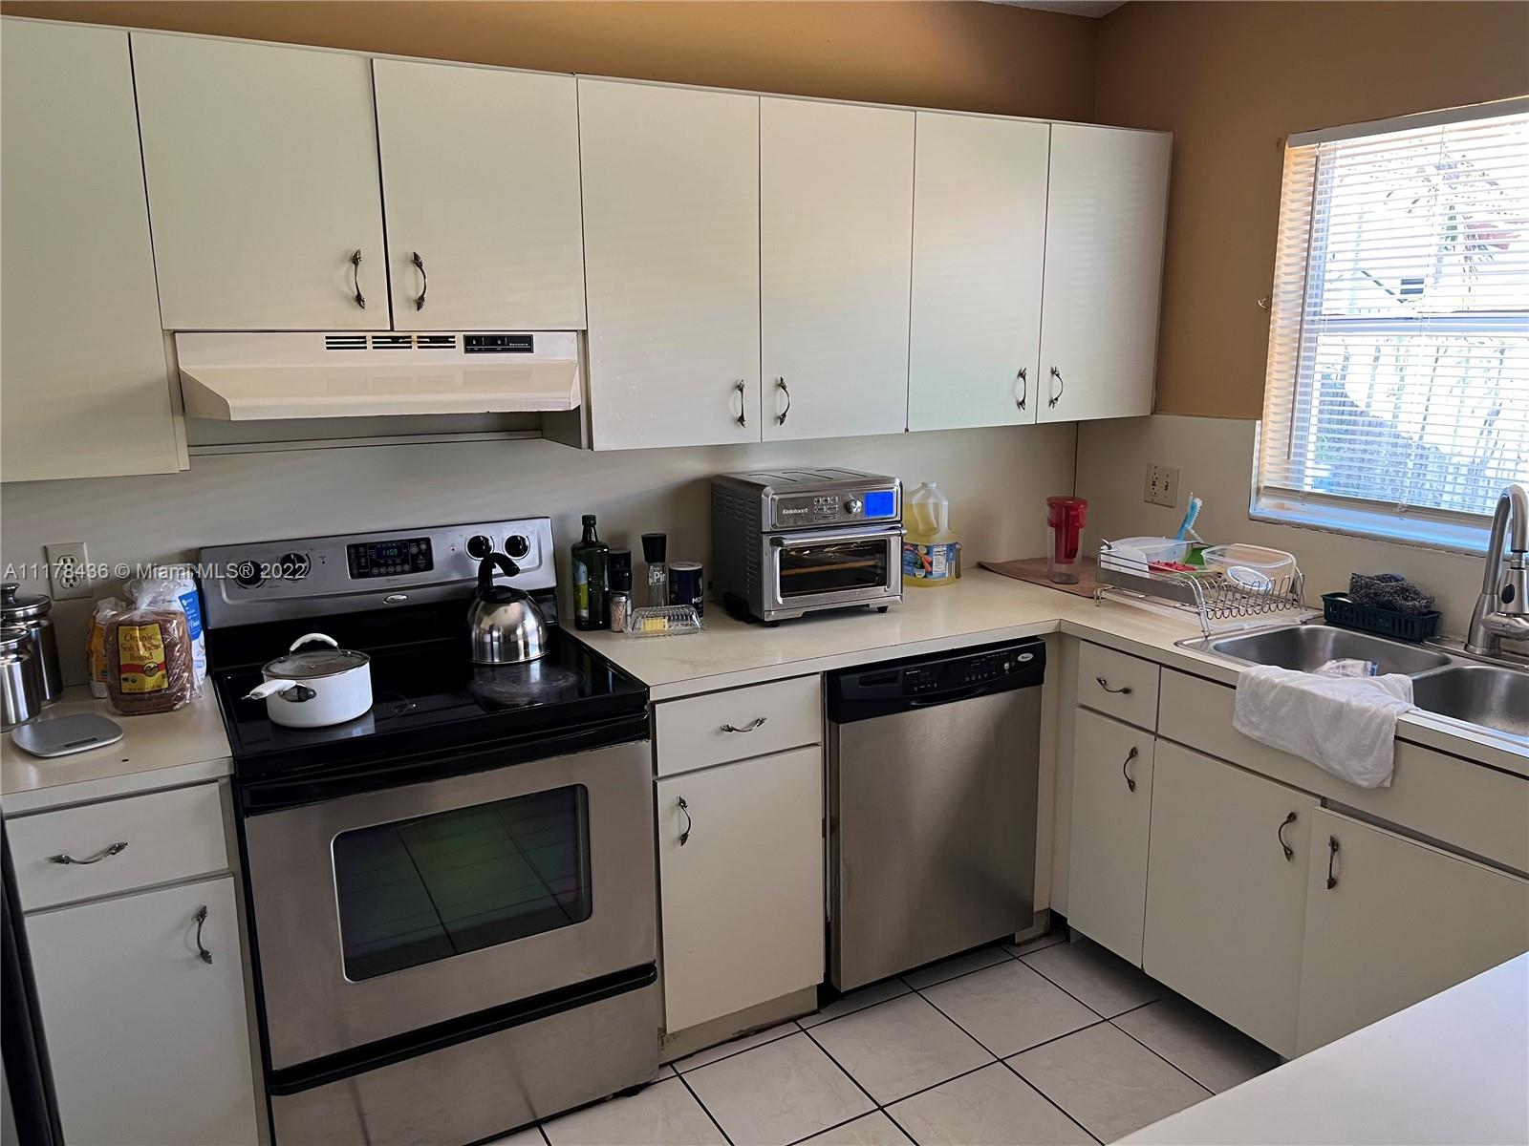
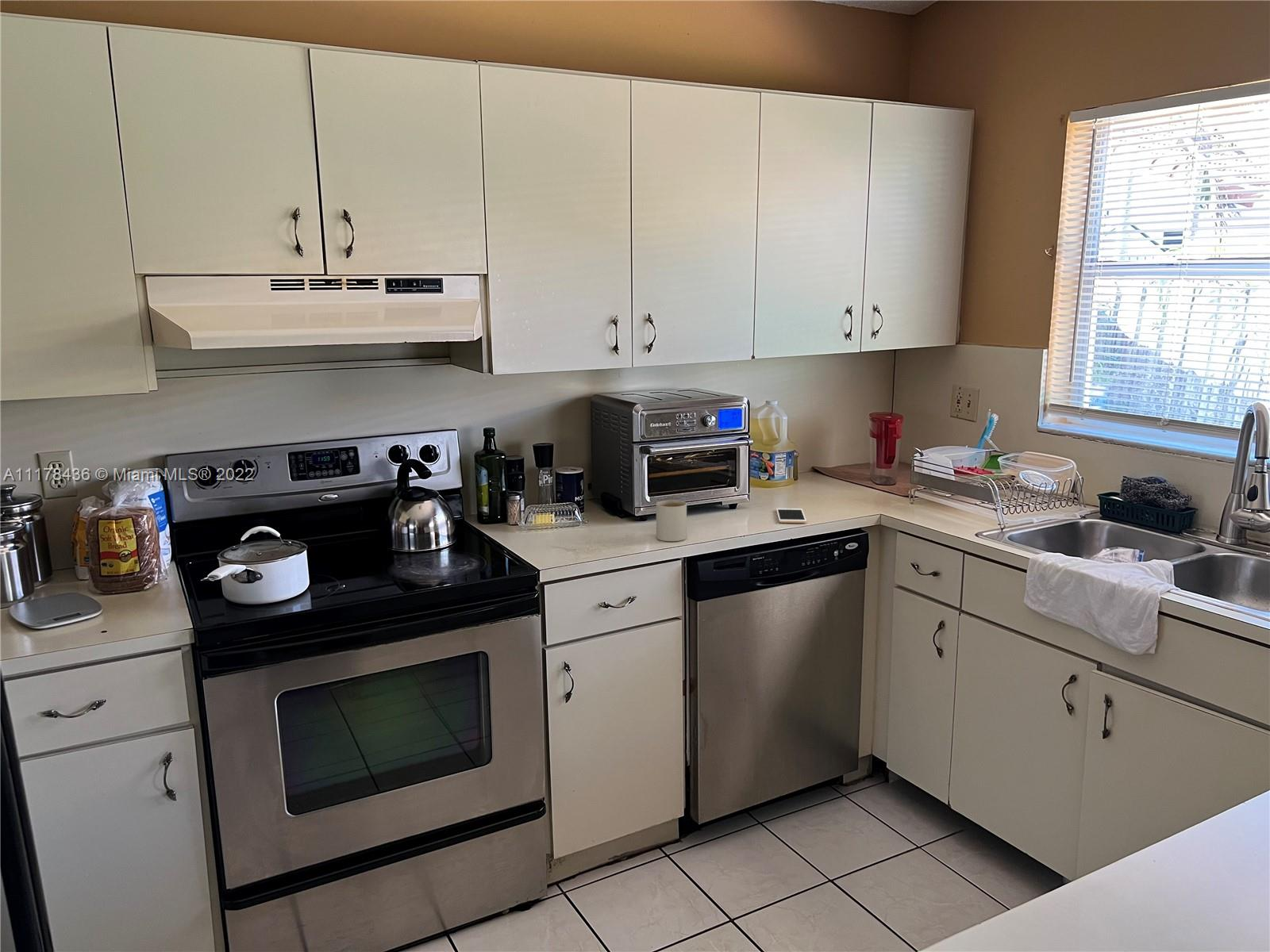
+ cell phone [775,508,807,524]
+ mug [656,500,687,542]
